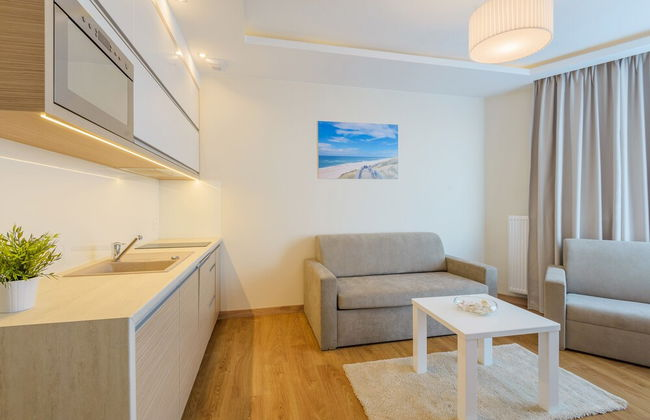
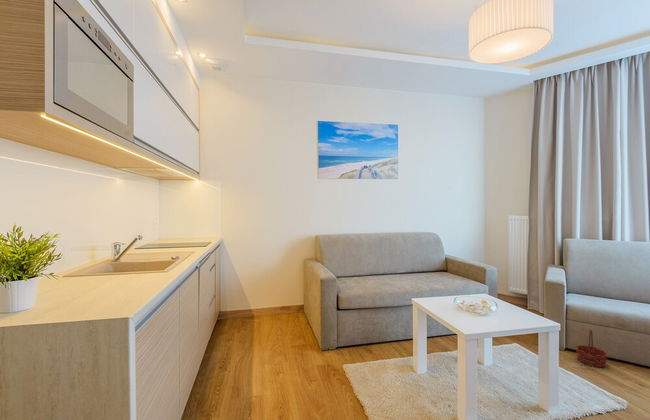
+ basket [575,328,609,368]
